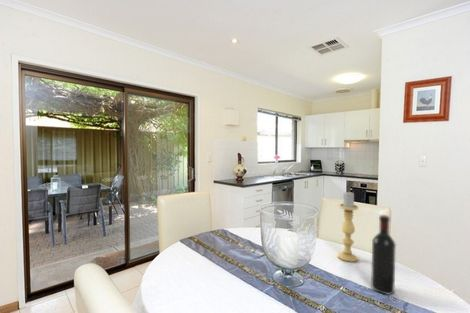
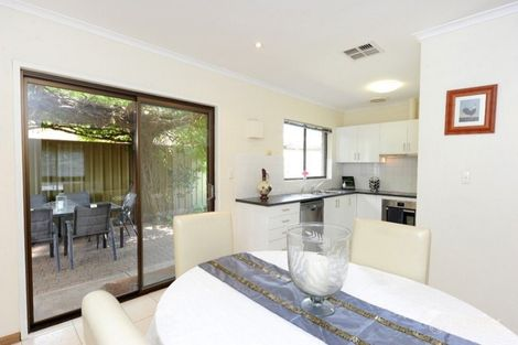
- wine bottle [370,214,397,296]
- candle holder [337,190,359,263]
